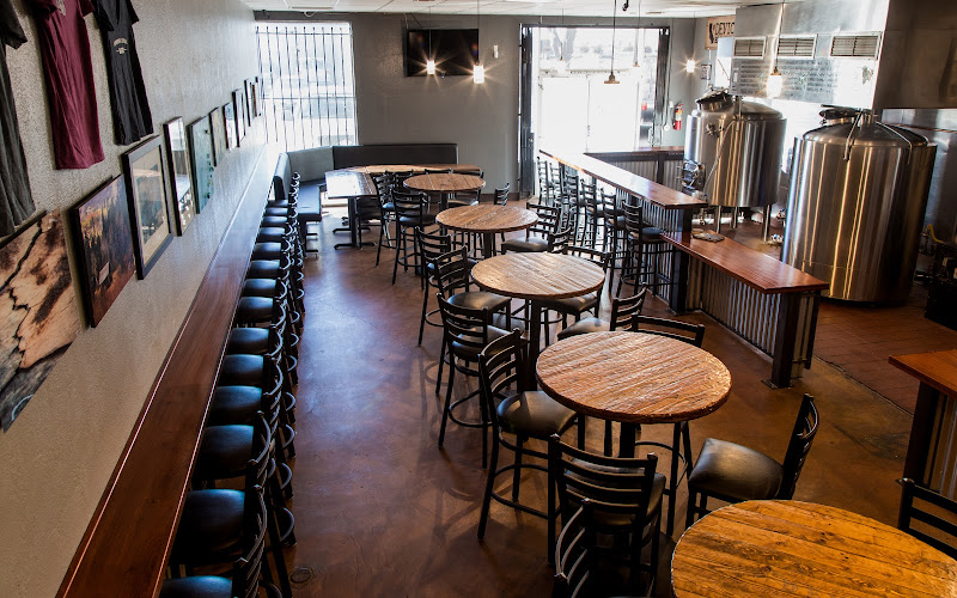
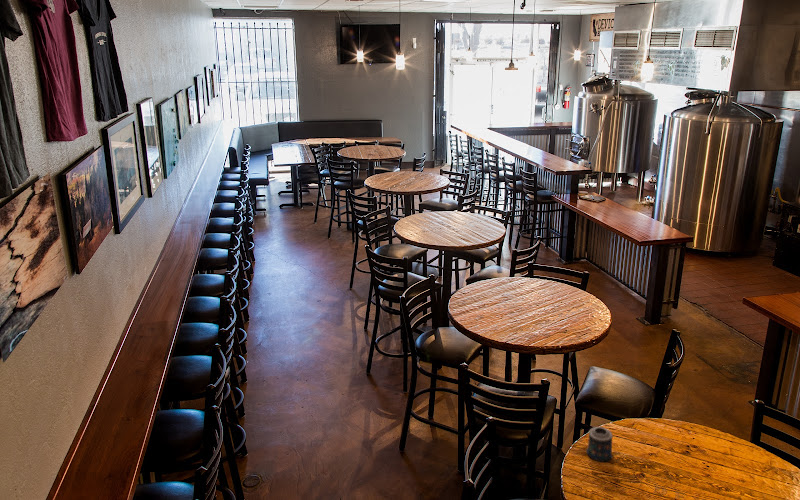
+ candle [586,426,614,463]
